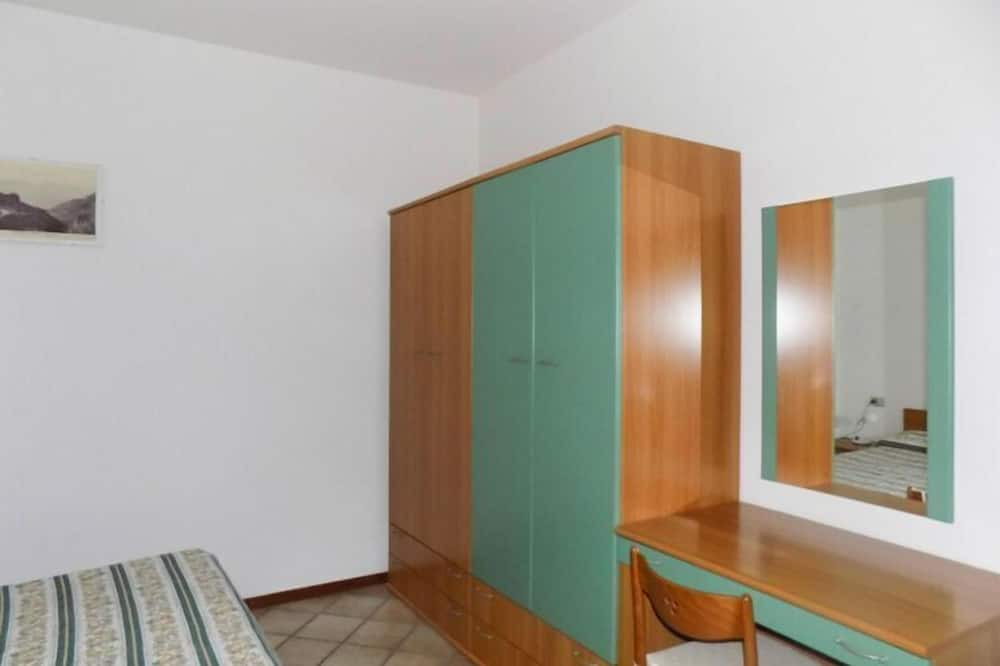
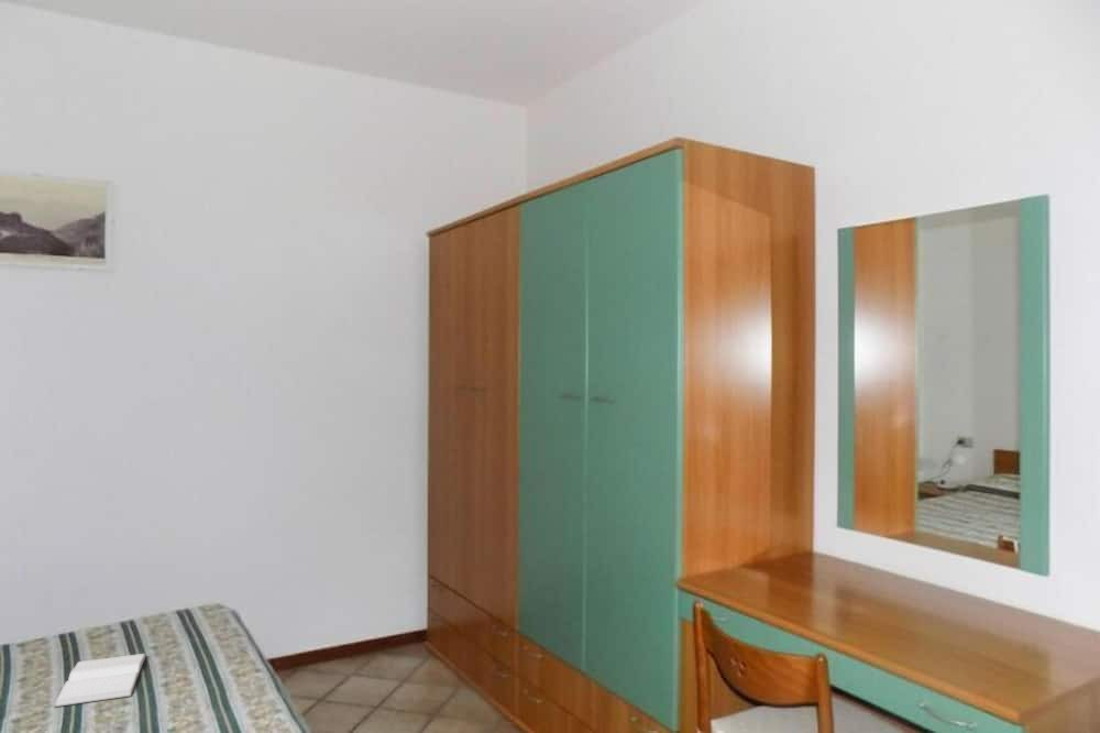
+ book [53,653,147,708]
